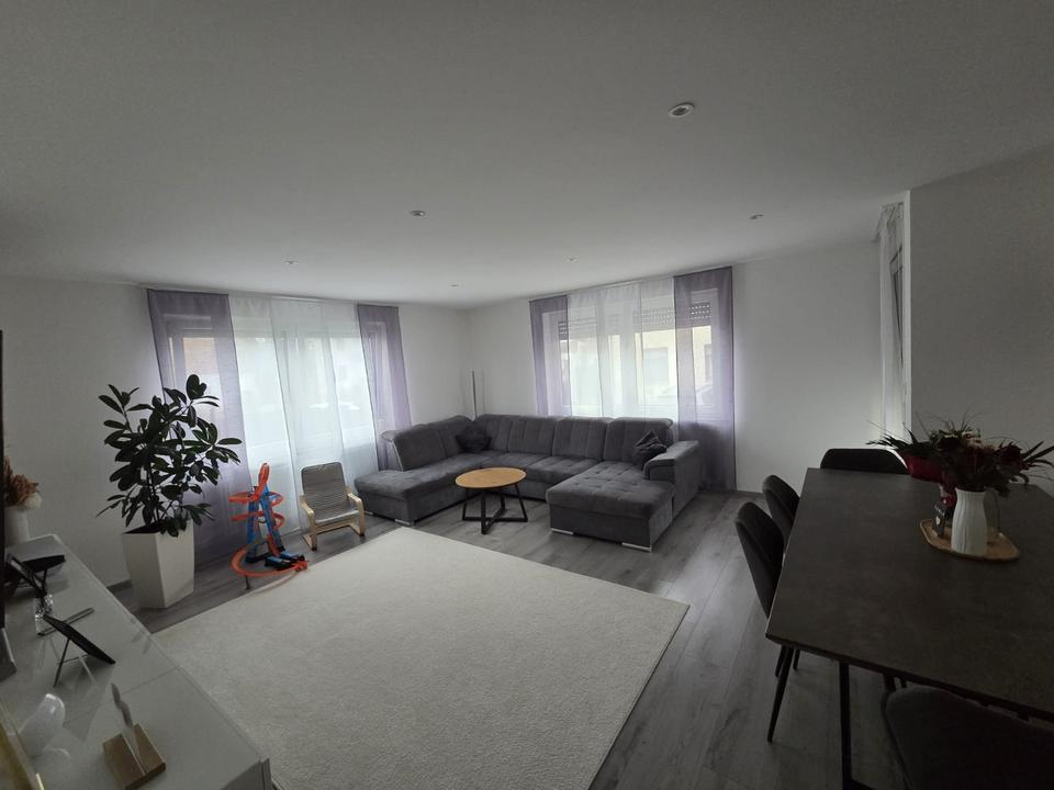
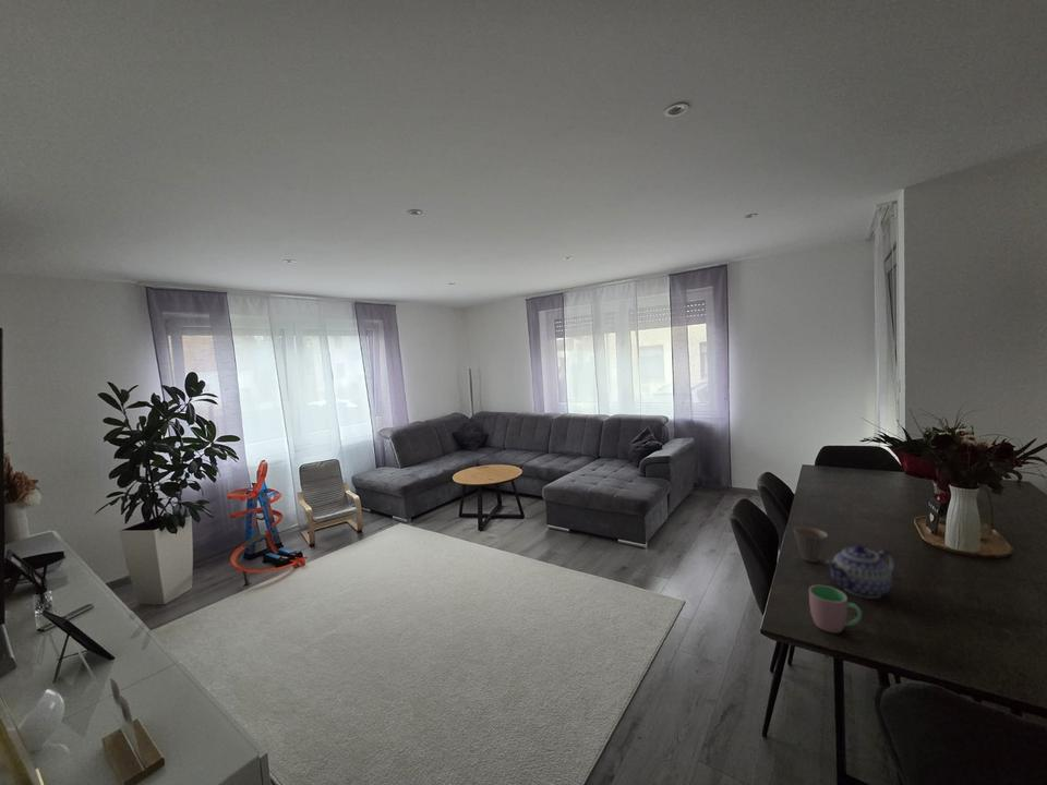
+ teapot [825,544,896,600]
+ cup [793,526,829,564]
+ cup [808,584,863,635]
